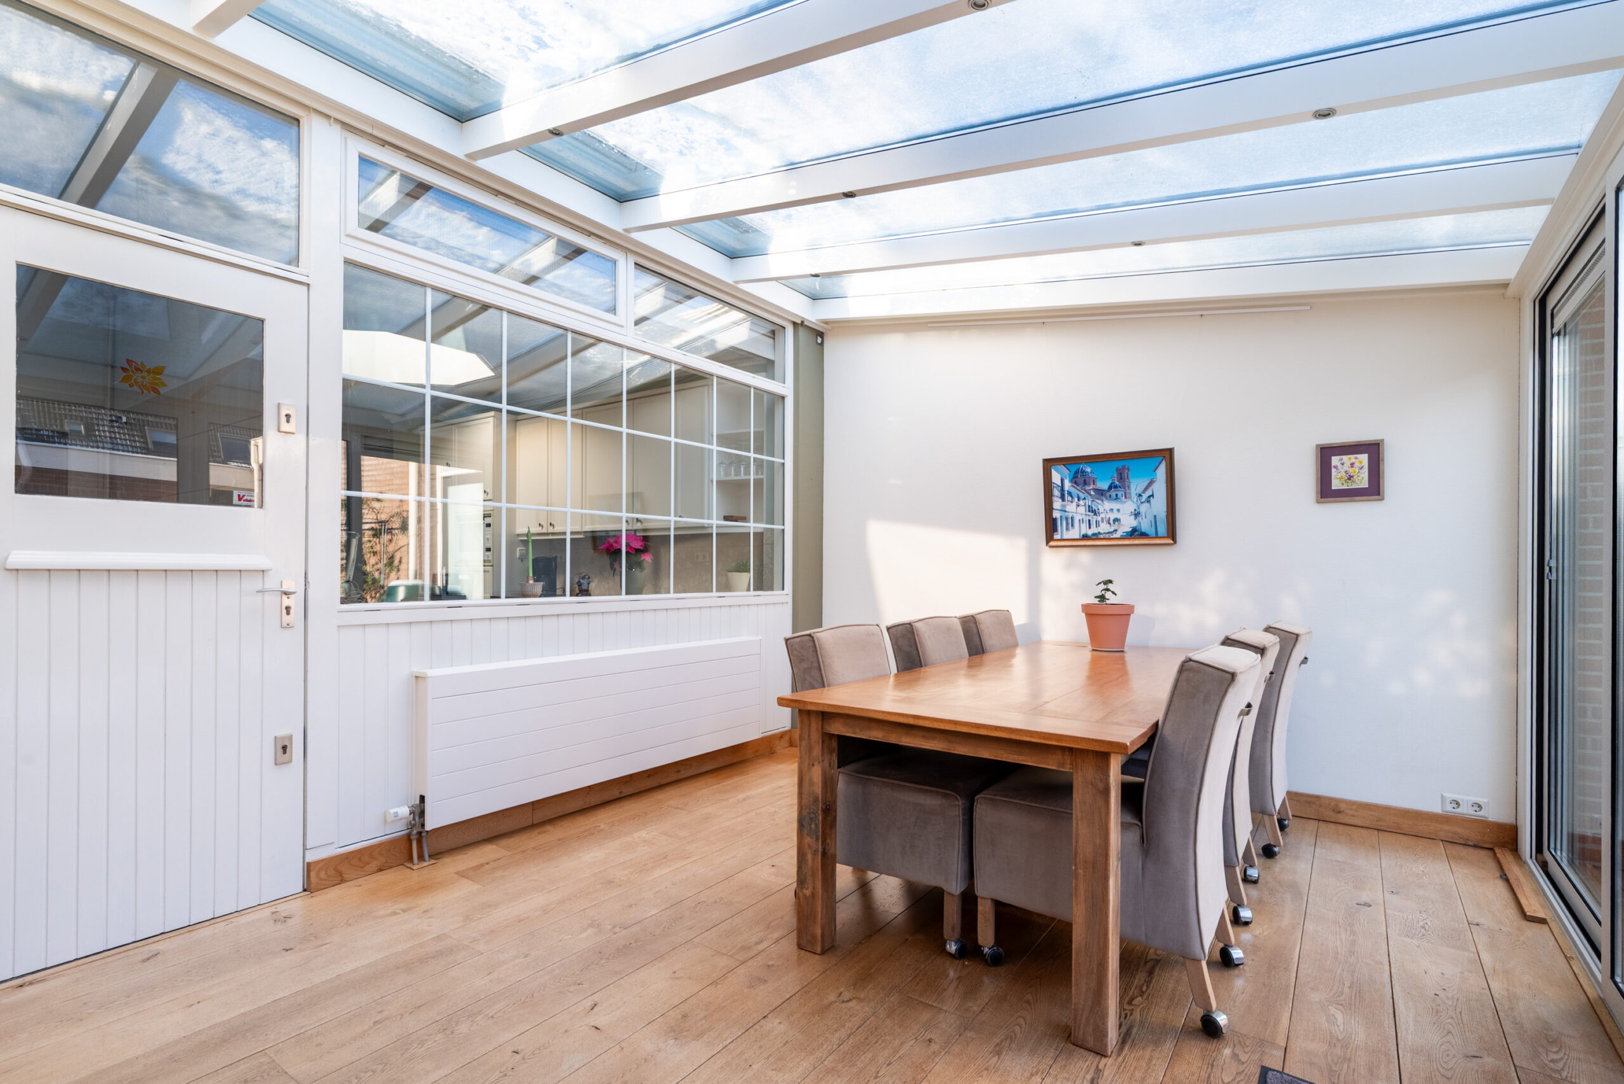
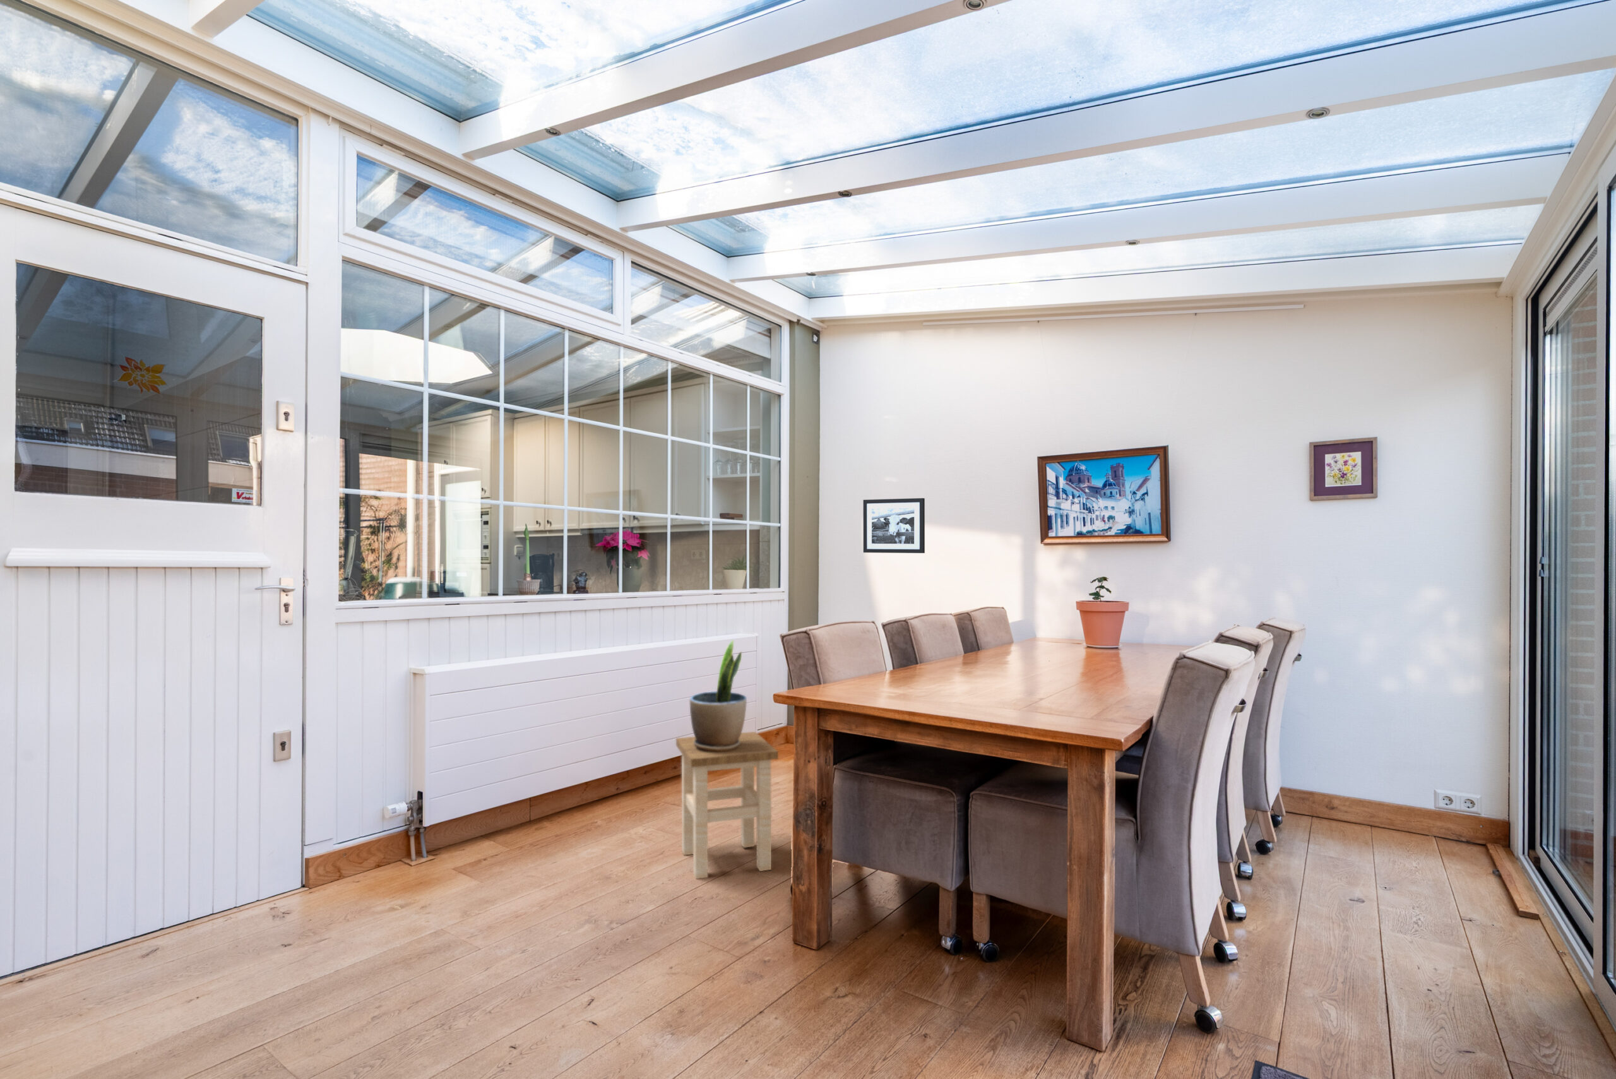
+ picture frame [863,497,926,554]
+ stool [676,731,779,879]
+ potted plant [689,639,748,751]
